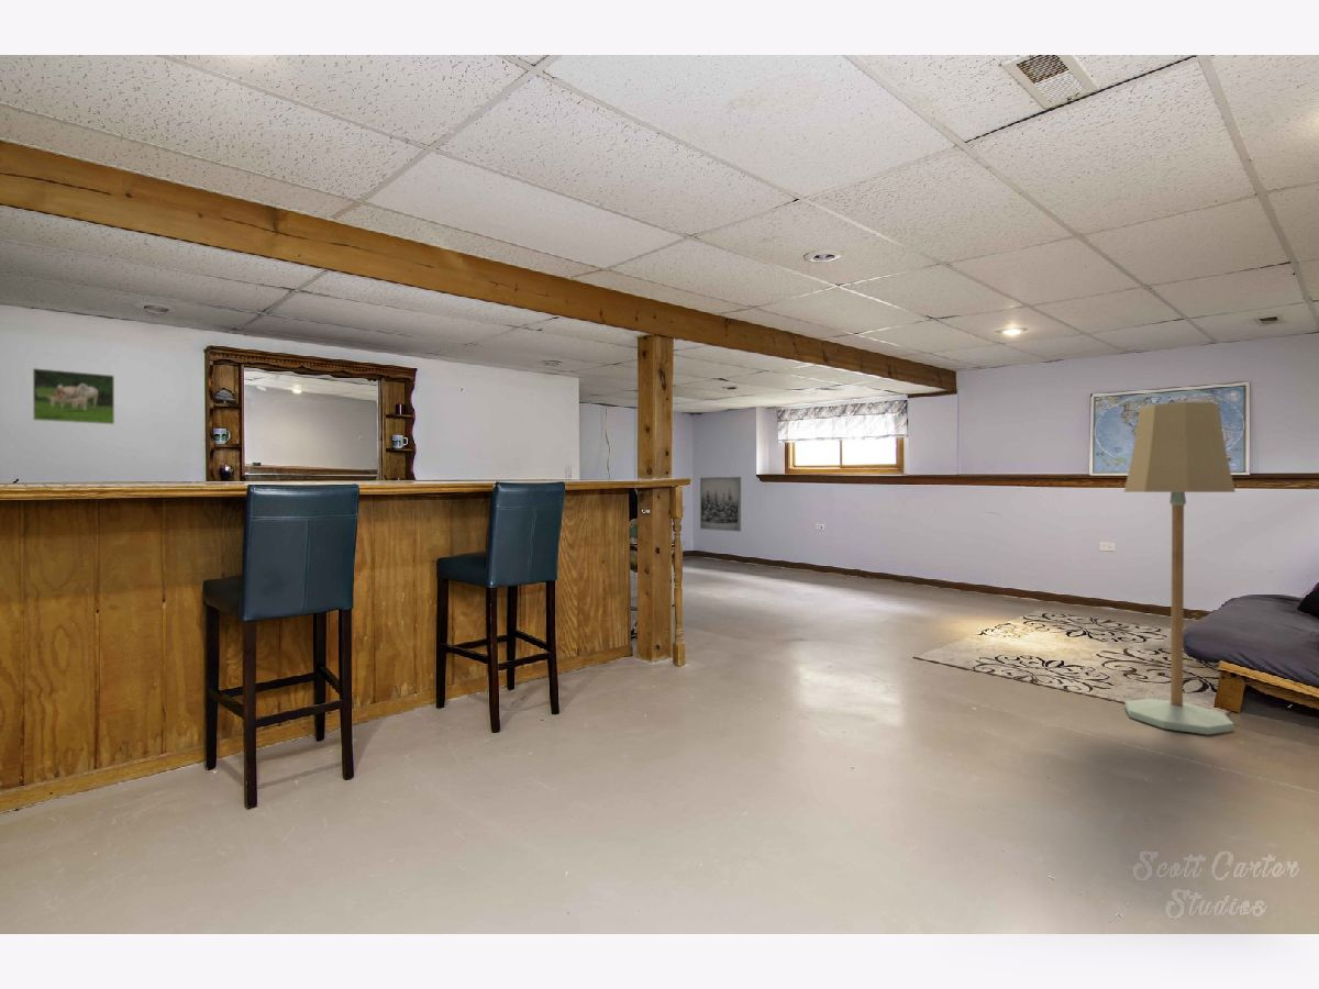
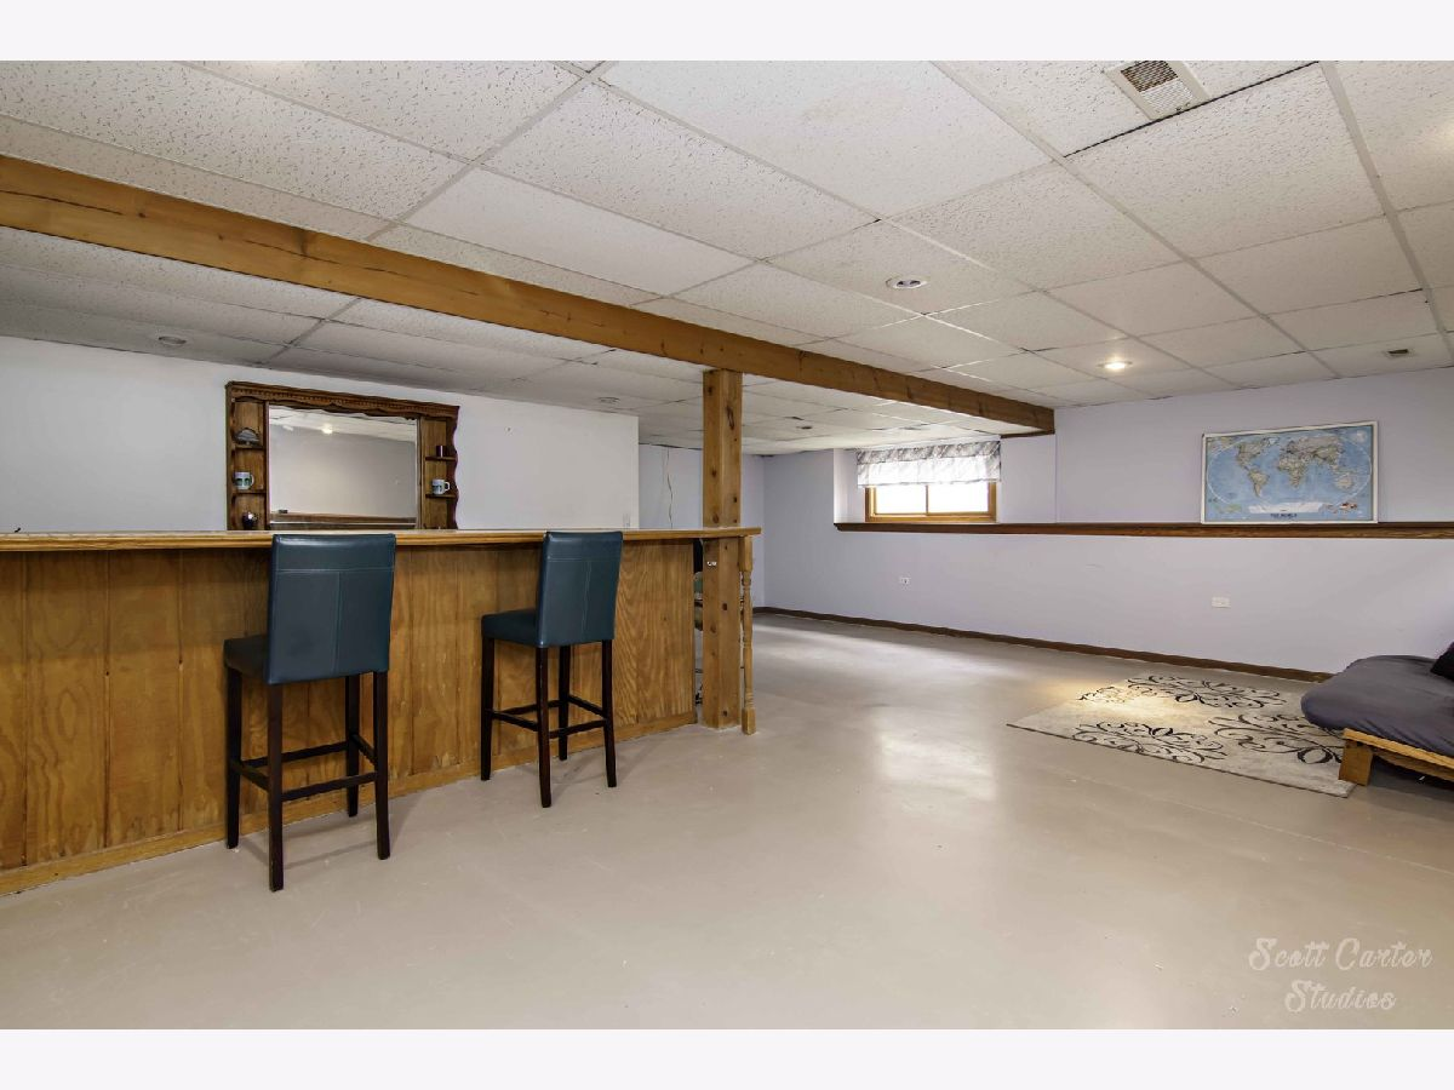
- wall art [699,476,742,533]
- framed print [32,367,115,425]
- floor lamp [1123,400,1237,736]
